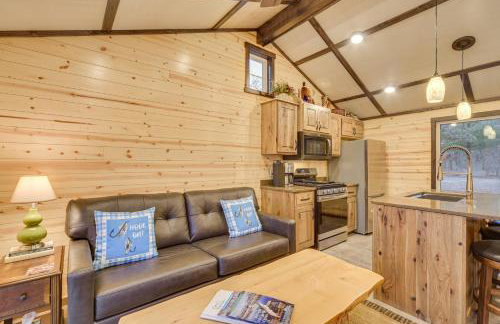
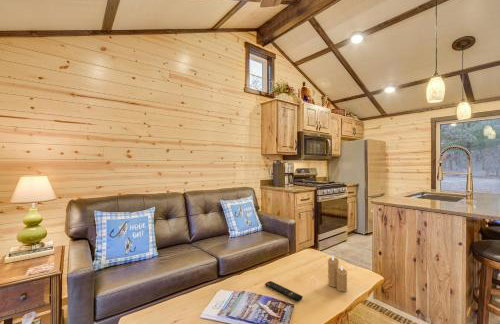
+ remote control [264,280,304,302]
+ candle [327,255,348,292]
